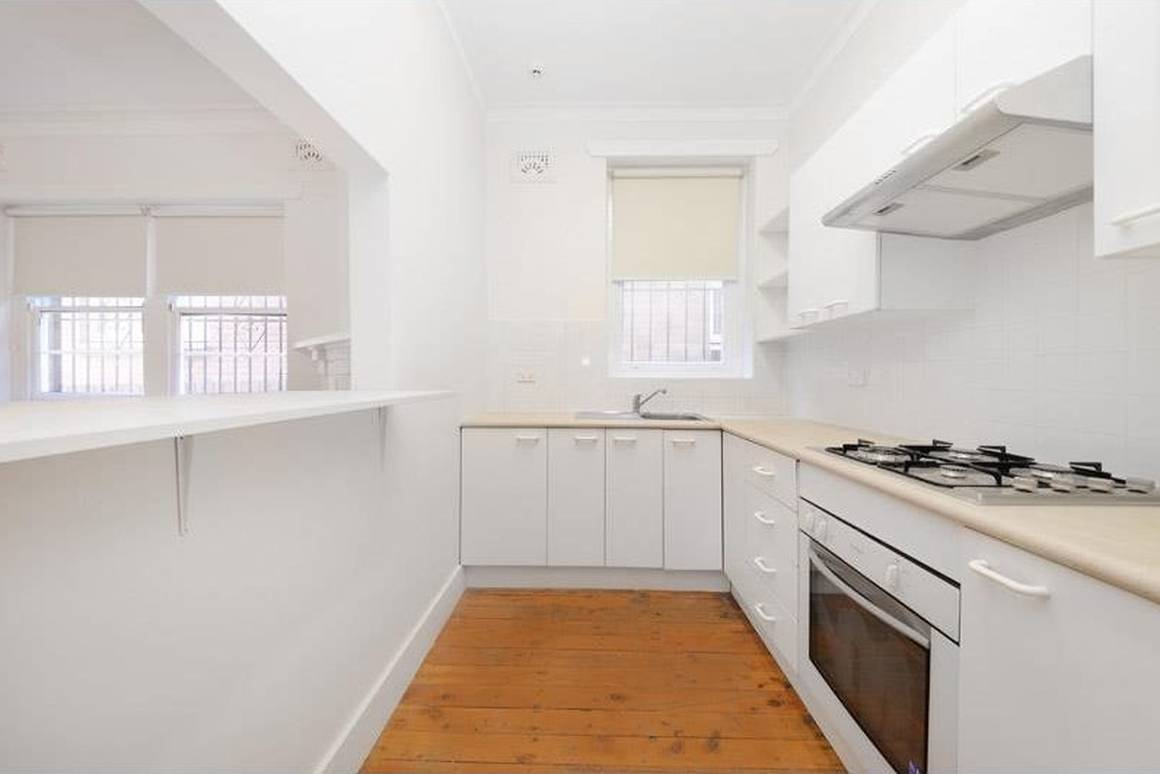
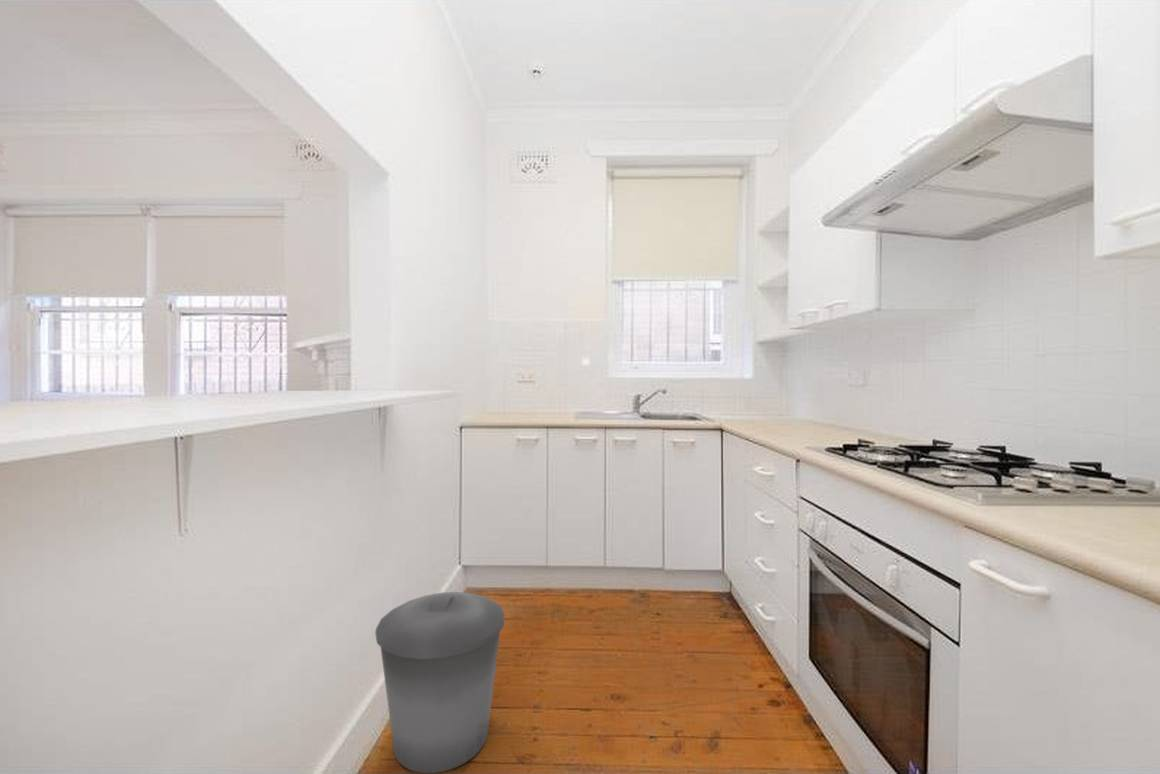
+ trash can [374,591,505,774]
